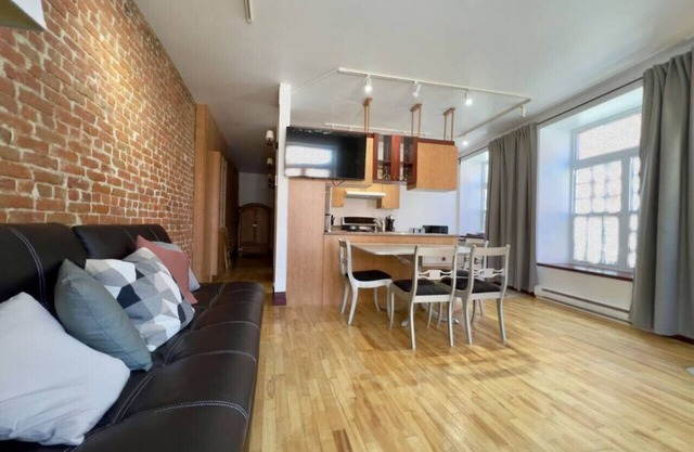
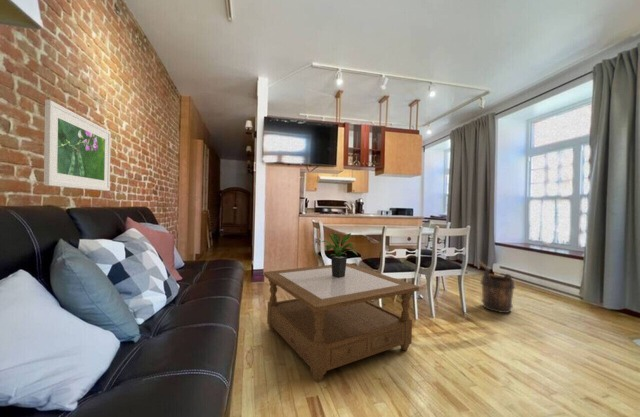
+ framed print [43,99,112,192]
+ potted plant [321,232,358,278]
+ bucket [476,259,516,314]
+ coffee table [263,262,420,383]
